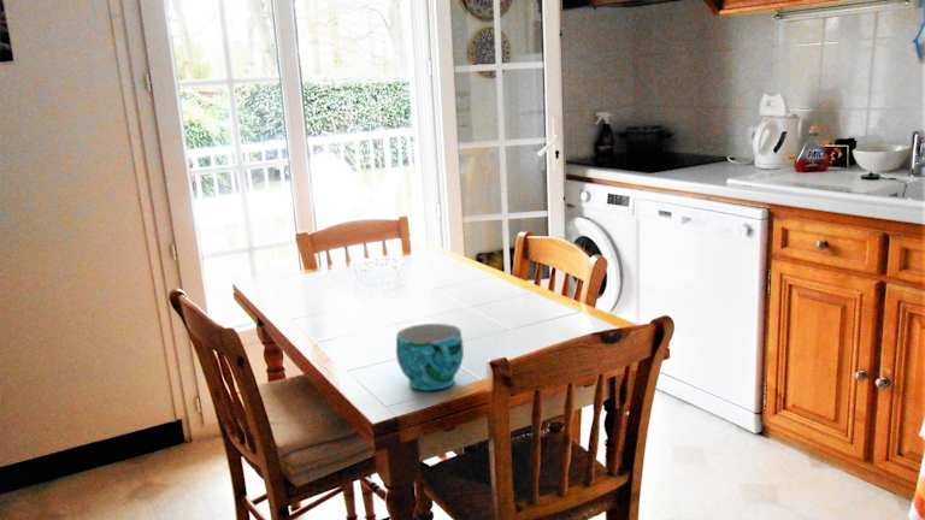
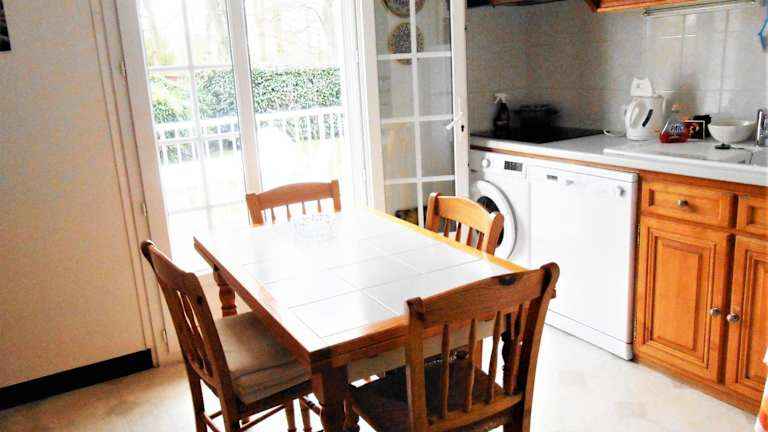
- cup [395,323,465,391]
